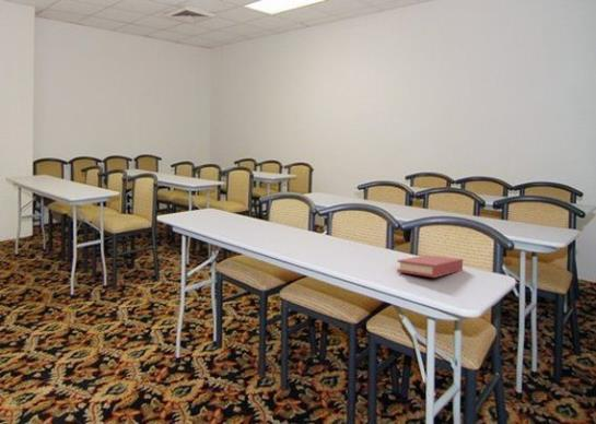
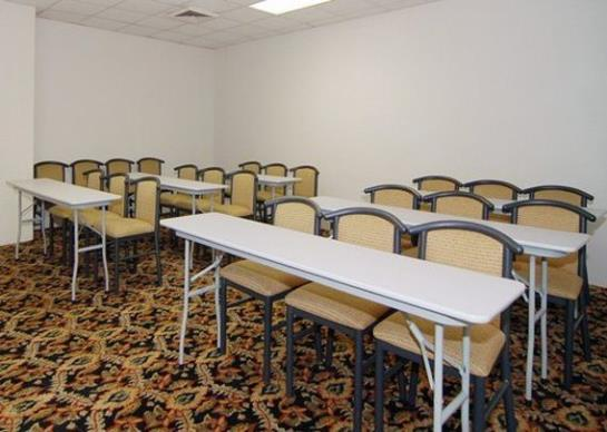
- book [396,254,464,279]
